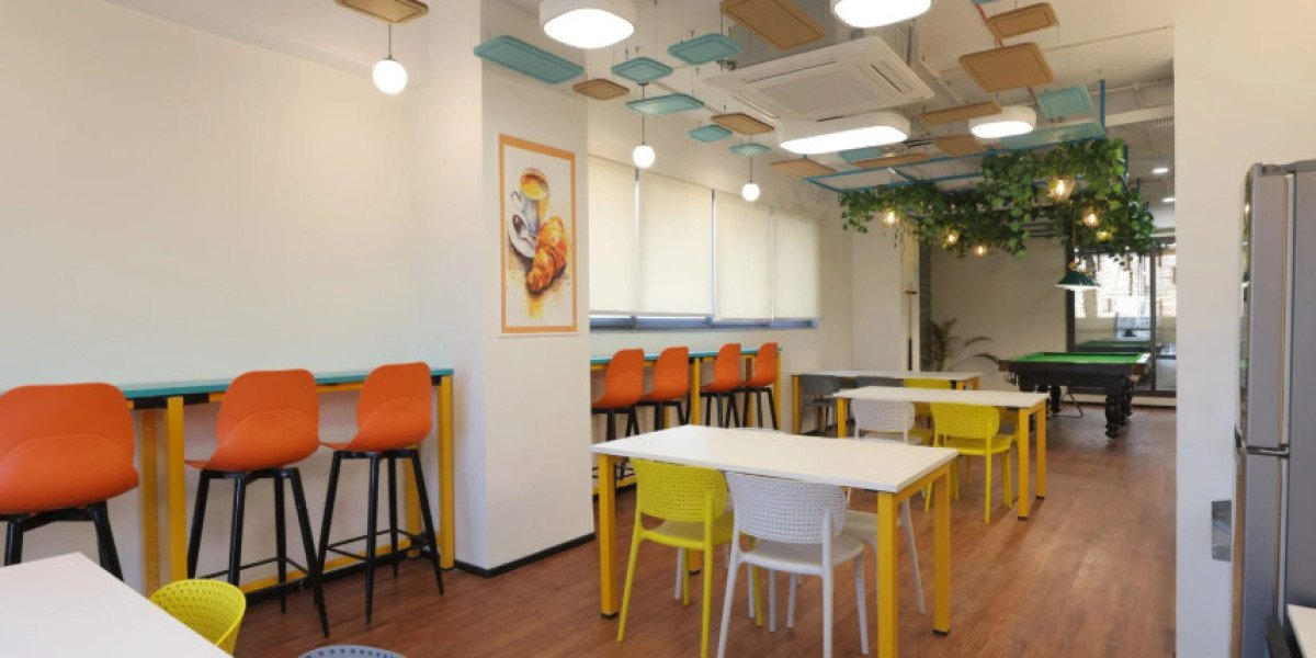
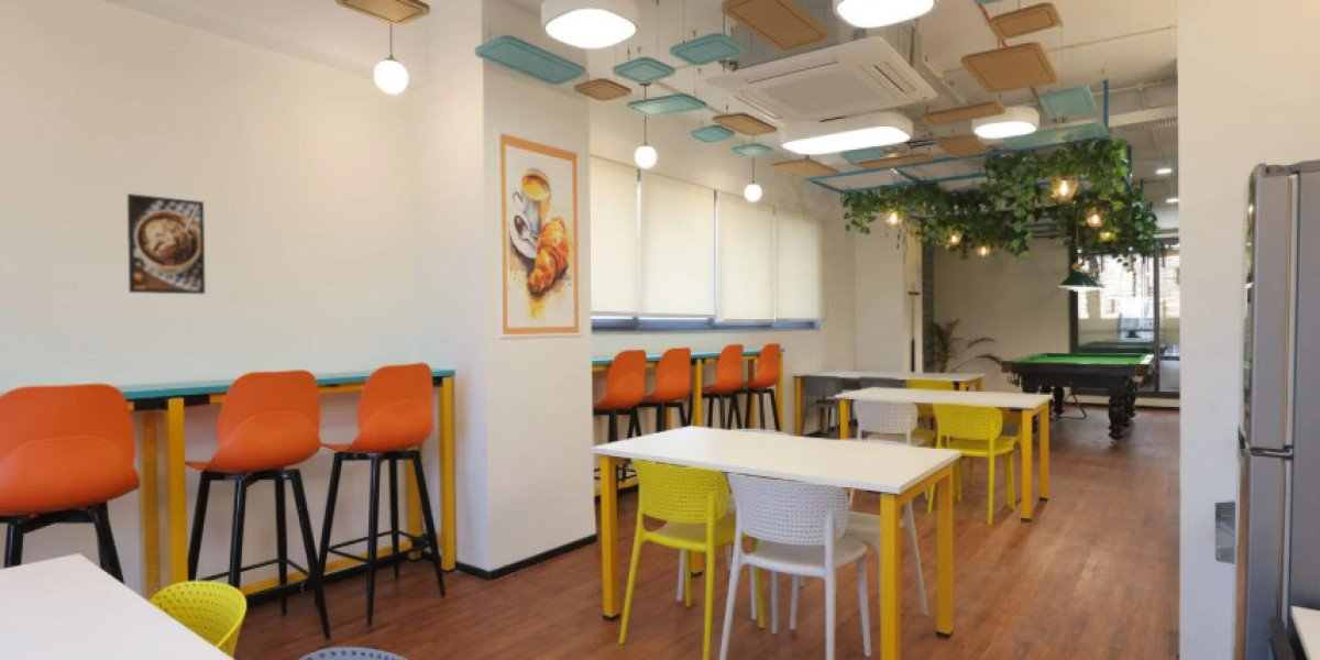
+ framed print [127,193,207,295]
